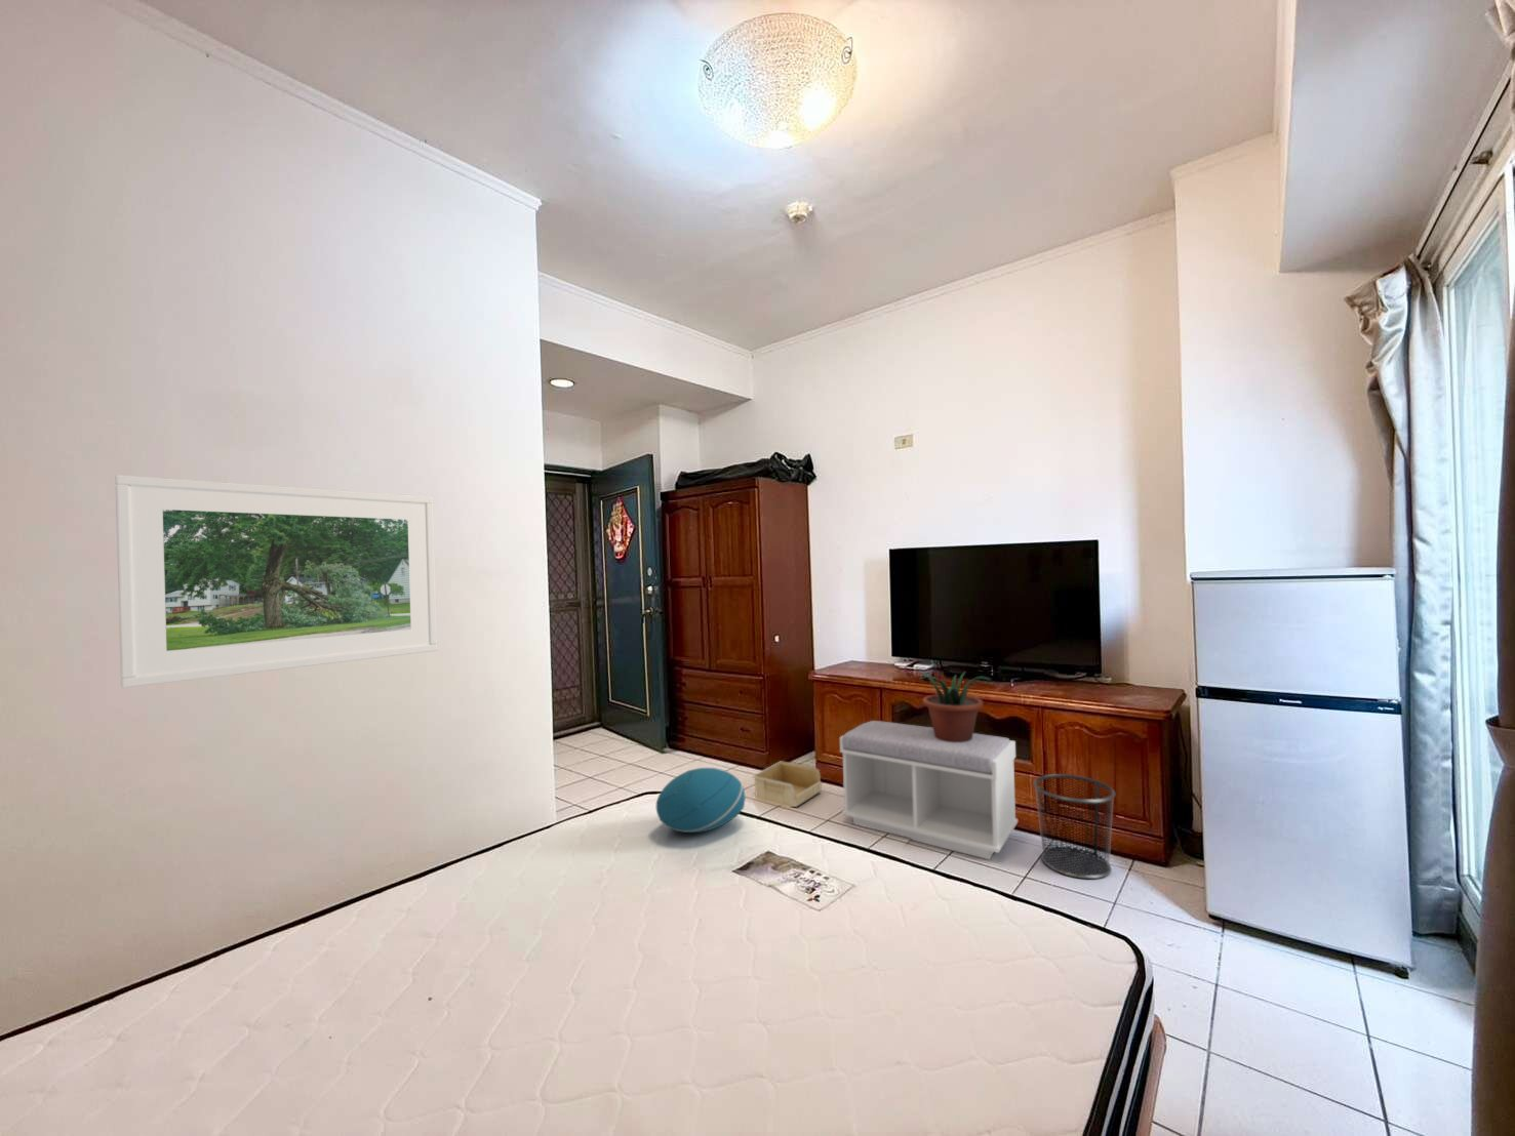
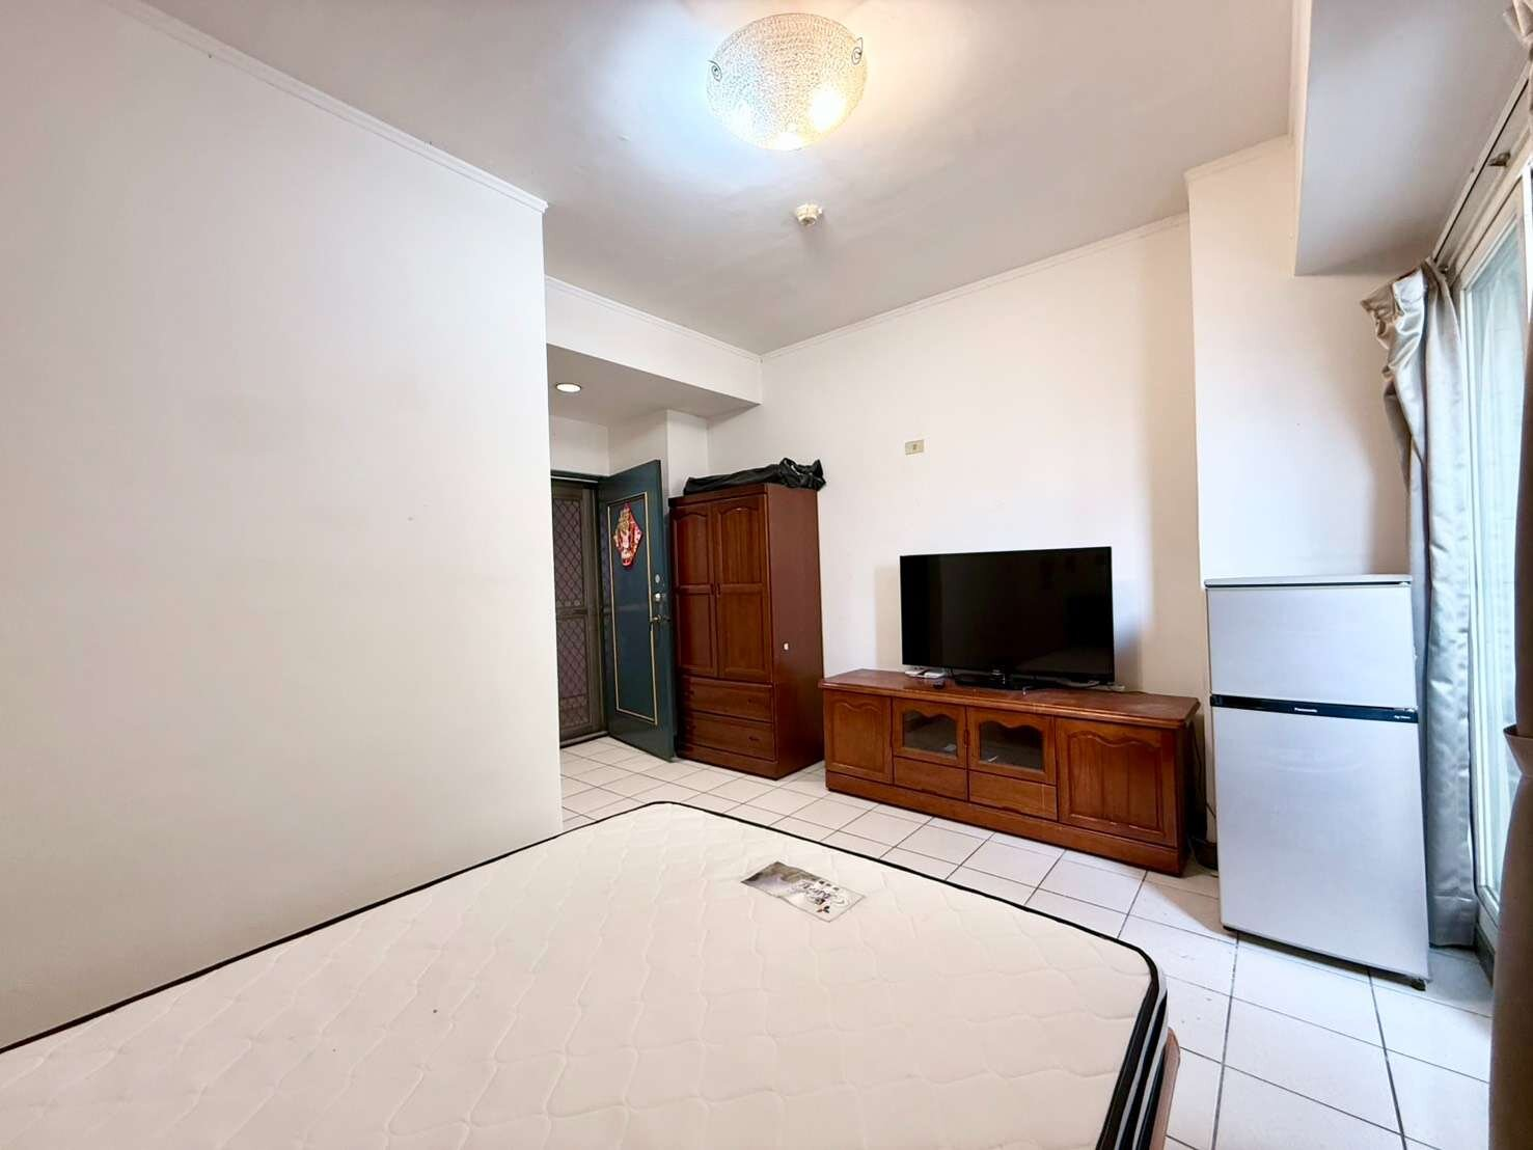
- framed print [113,474,439,689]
- storage bin [752,760,823,809]
- bench [839,720,1018,860]
- waste bin [1031,773,1116,879]
- potted plant [916,669,993,742]
- cushion [655,767,746,834]
